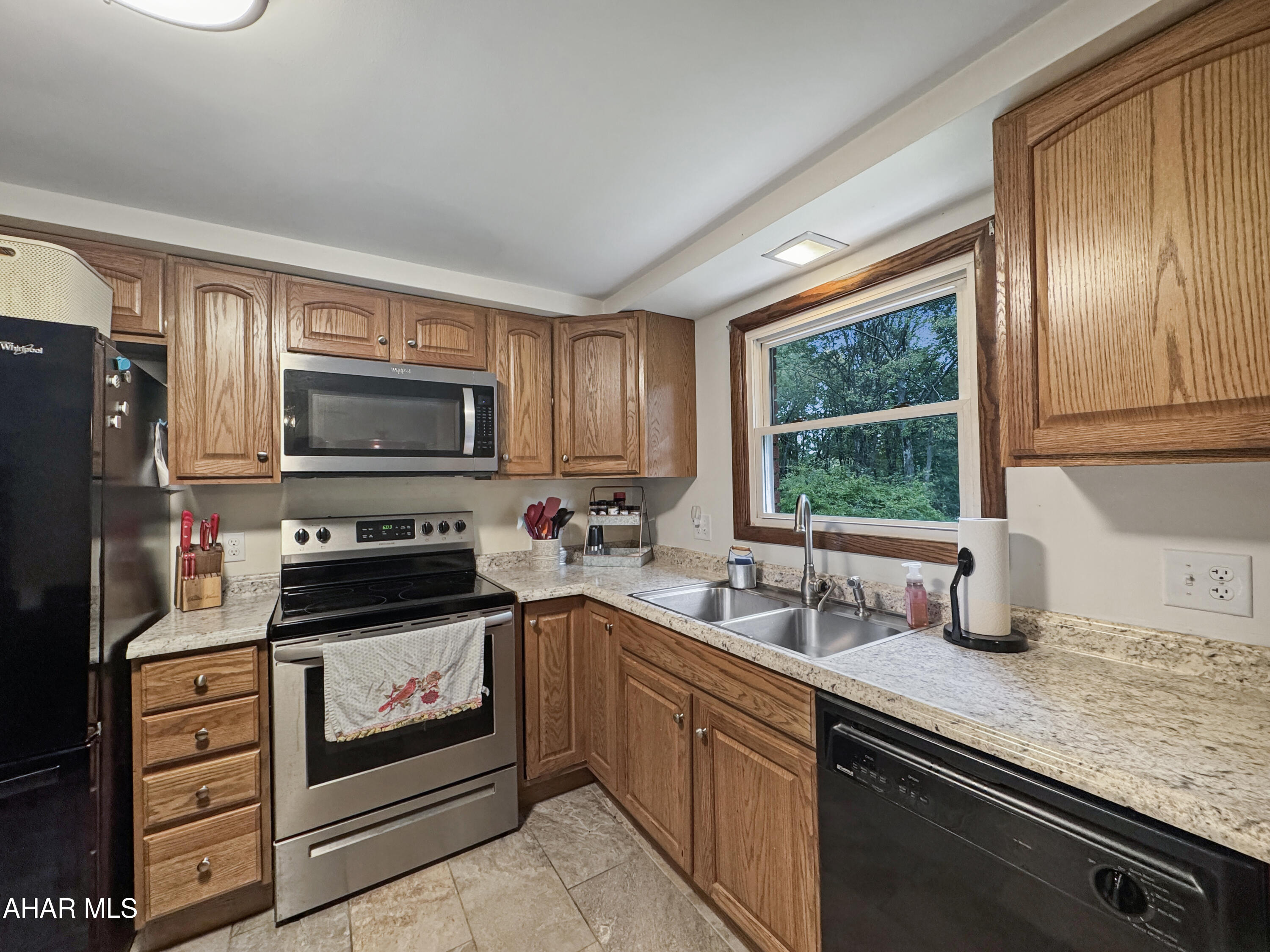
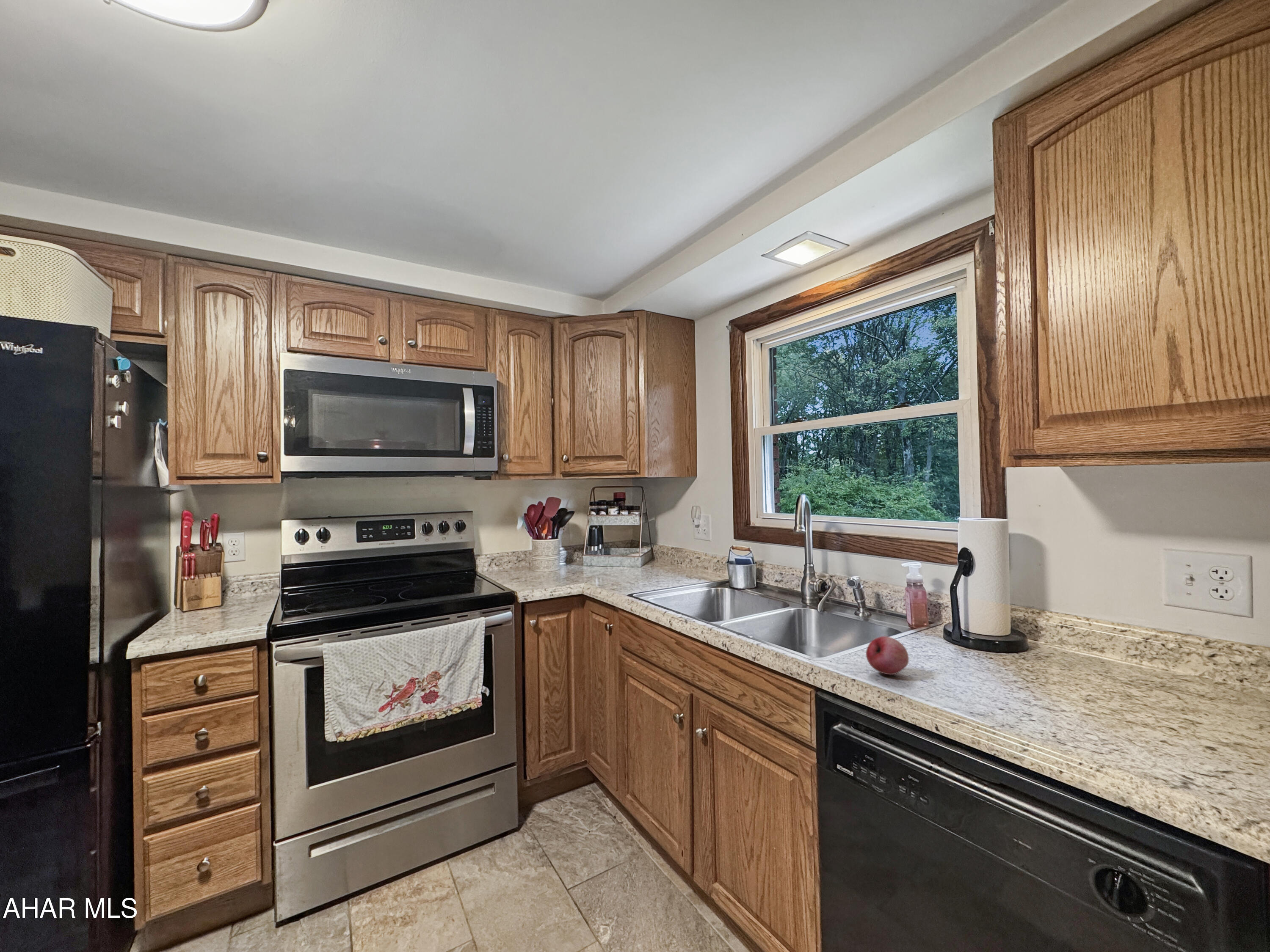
+ fruit [865,636,909,675]
